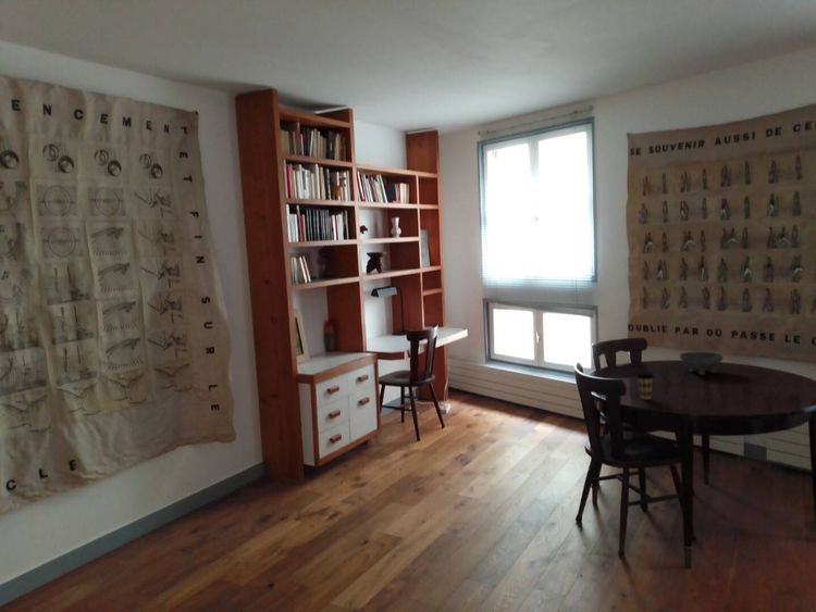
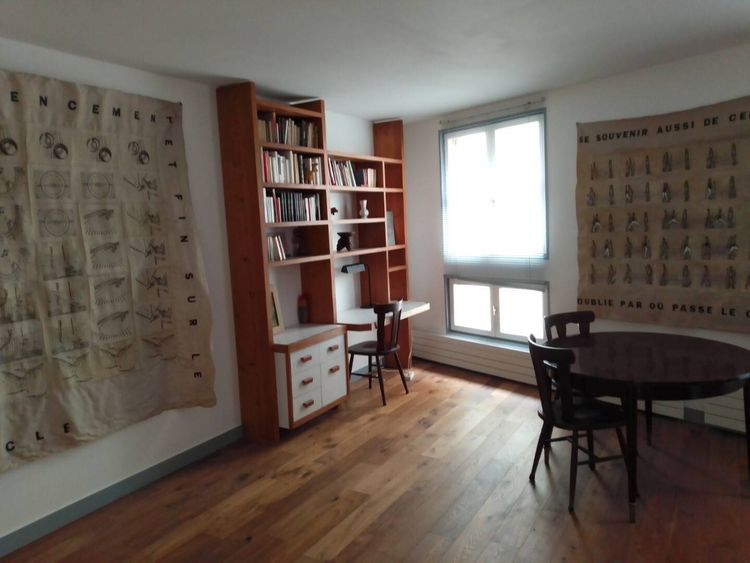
- coffee cup [635,371,655,400]
- bowl [679,351,725,376]
